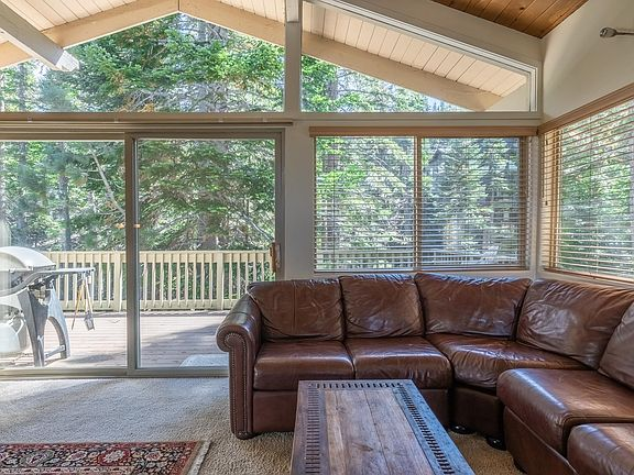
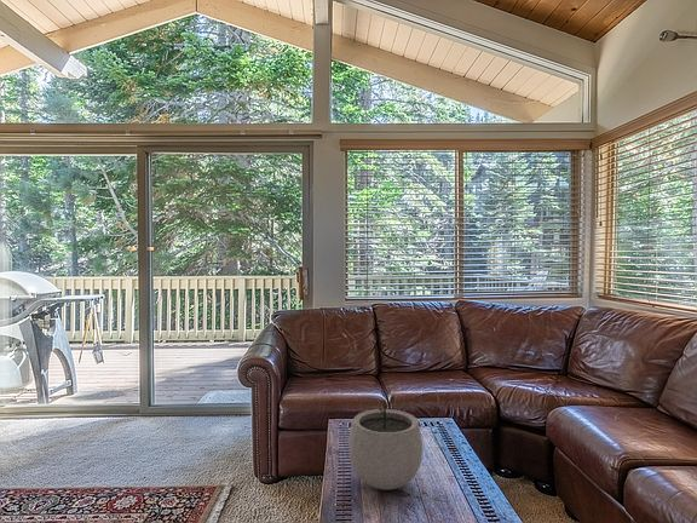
+ plant pot [347,390,424,492]
